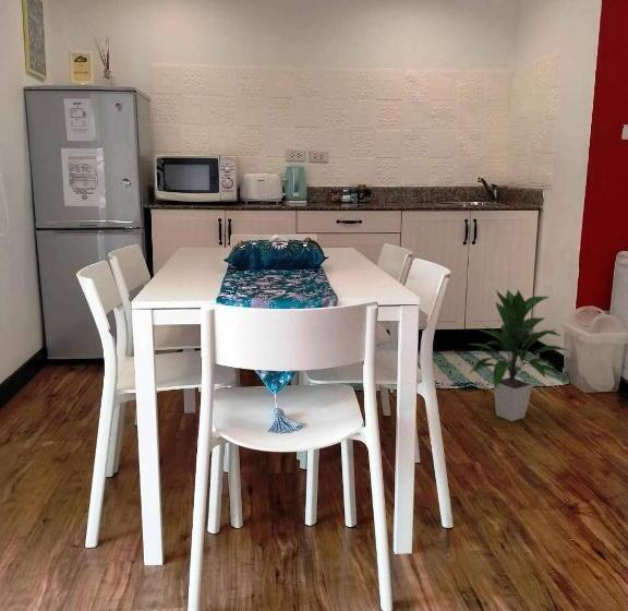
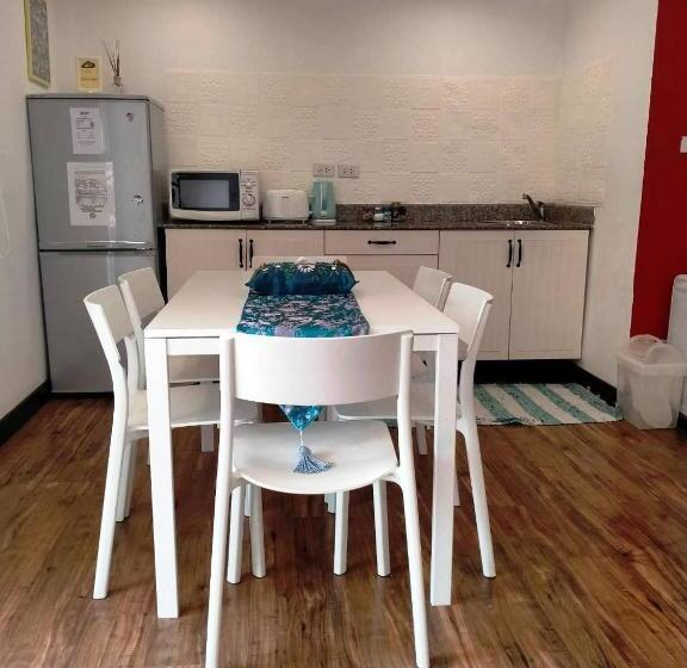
- indoor plant [467,288,572,422]
